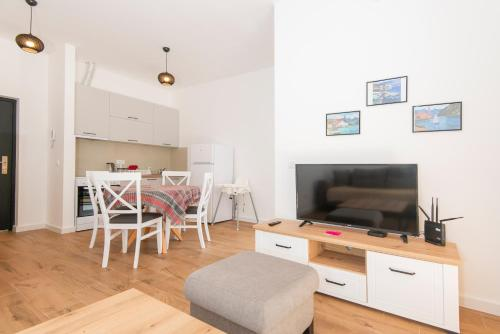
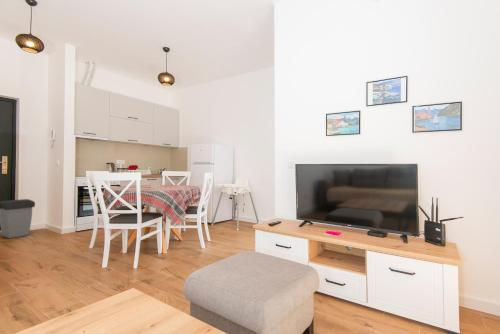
+ trash can [0,198,36,239]
